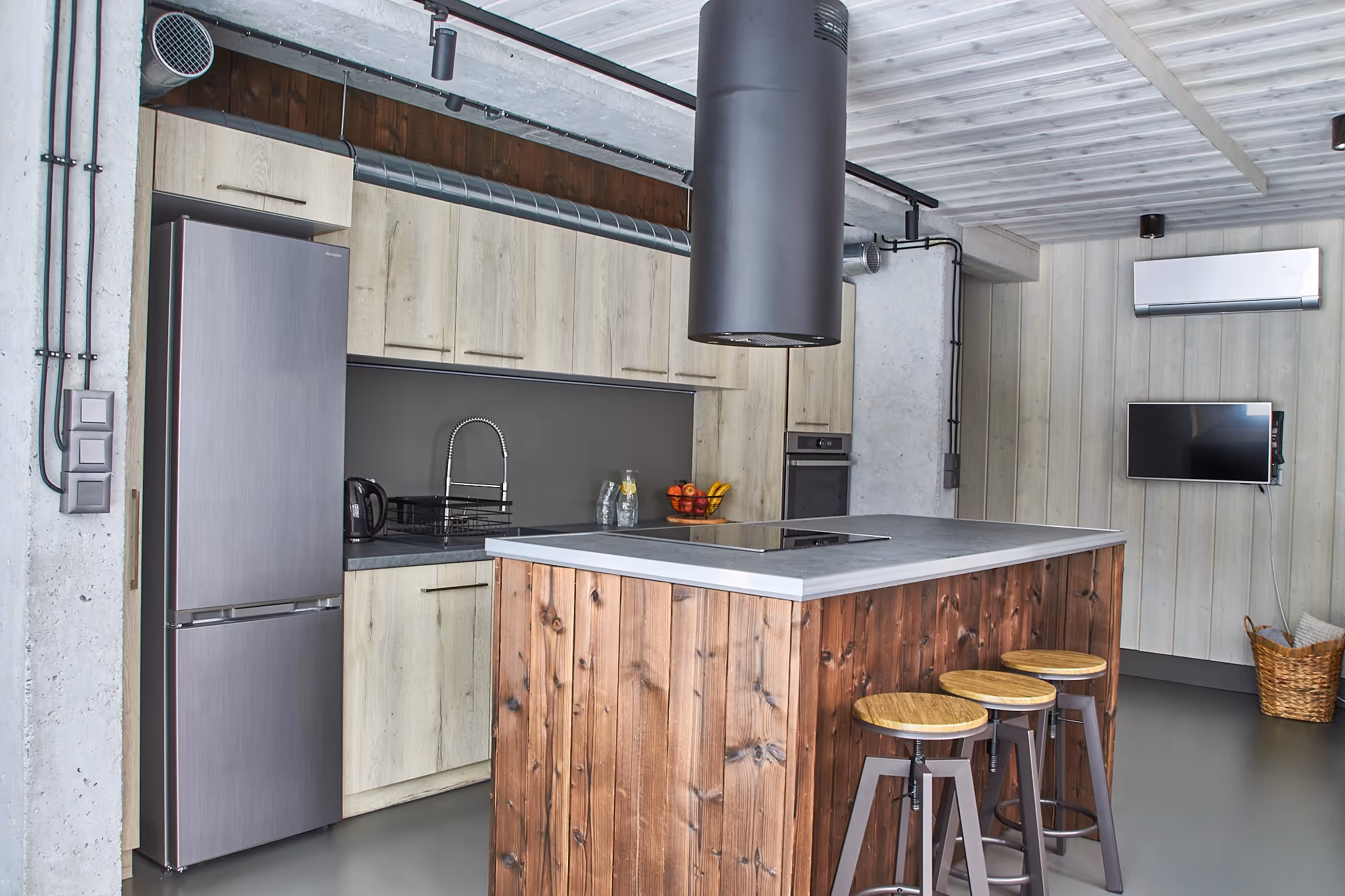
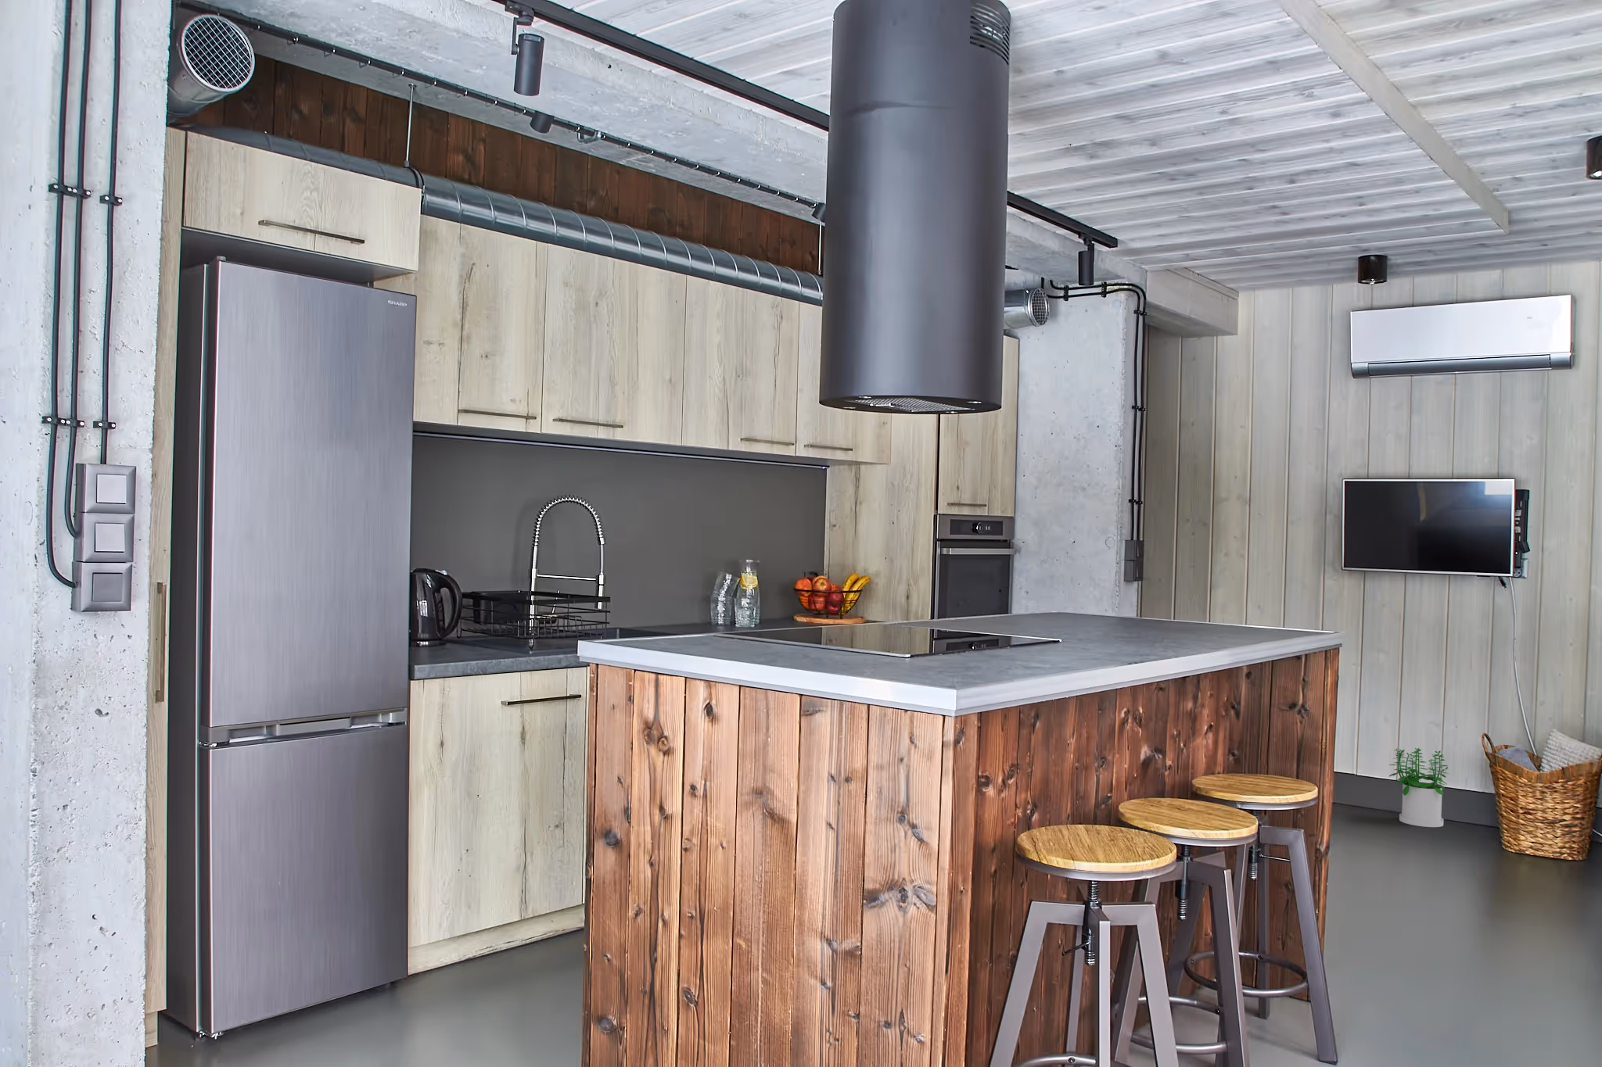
+ potted plant [1389,747,1450,828]
